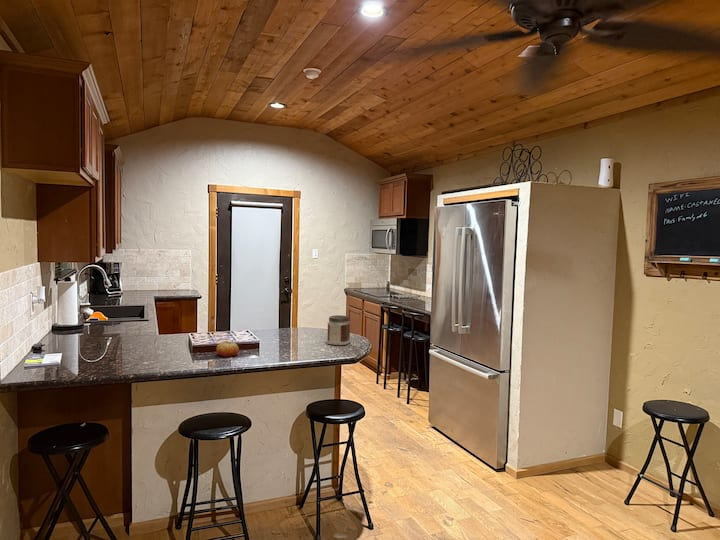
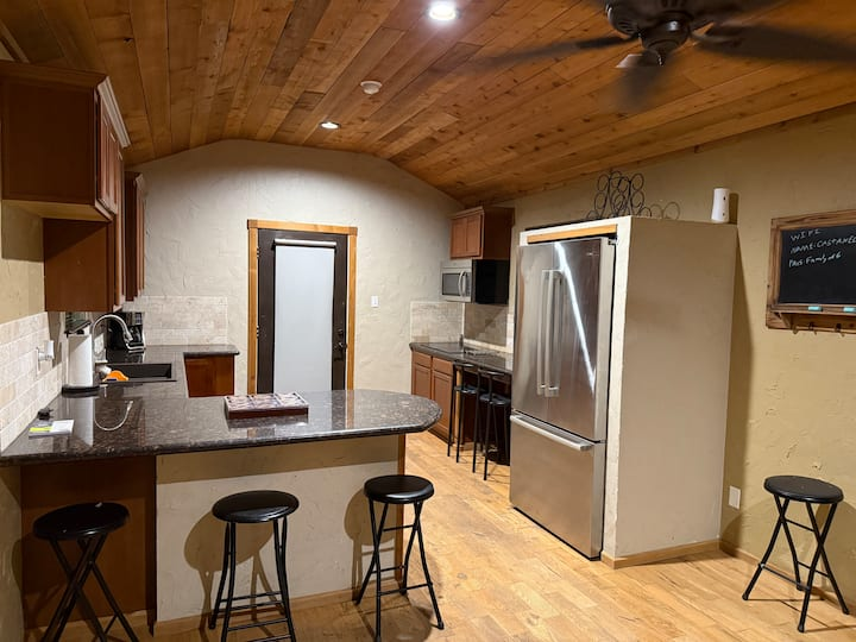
- fruit [215,340,240,358]
- jar [326,314,351,346]
